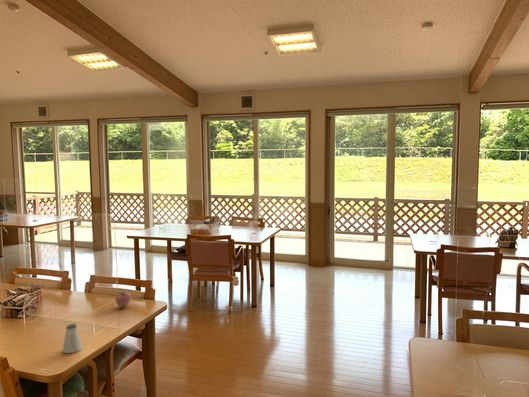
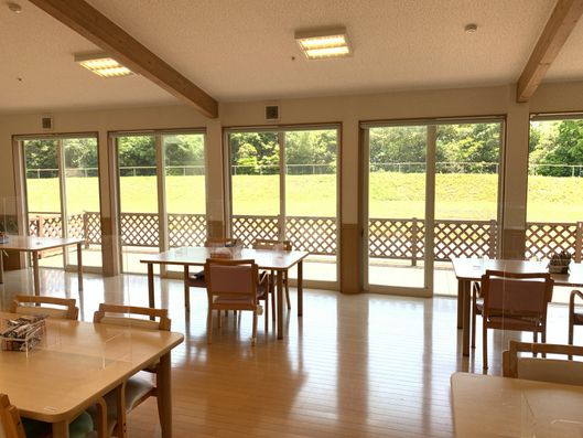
- saltshaker [62,323,83,354]
- apple [114,290,132,308]
